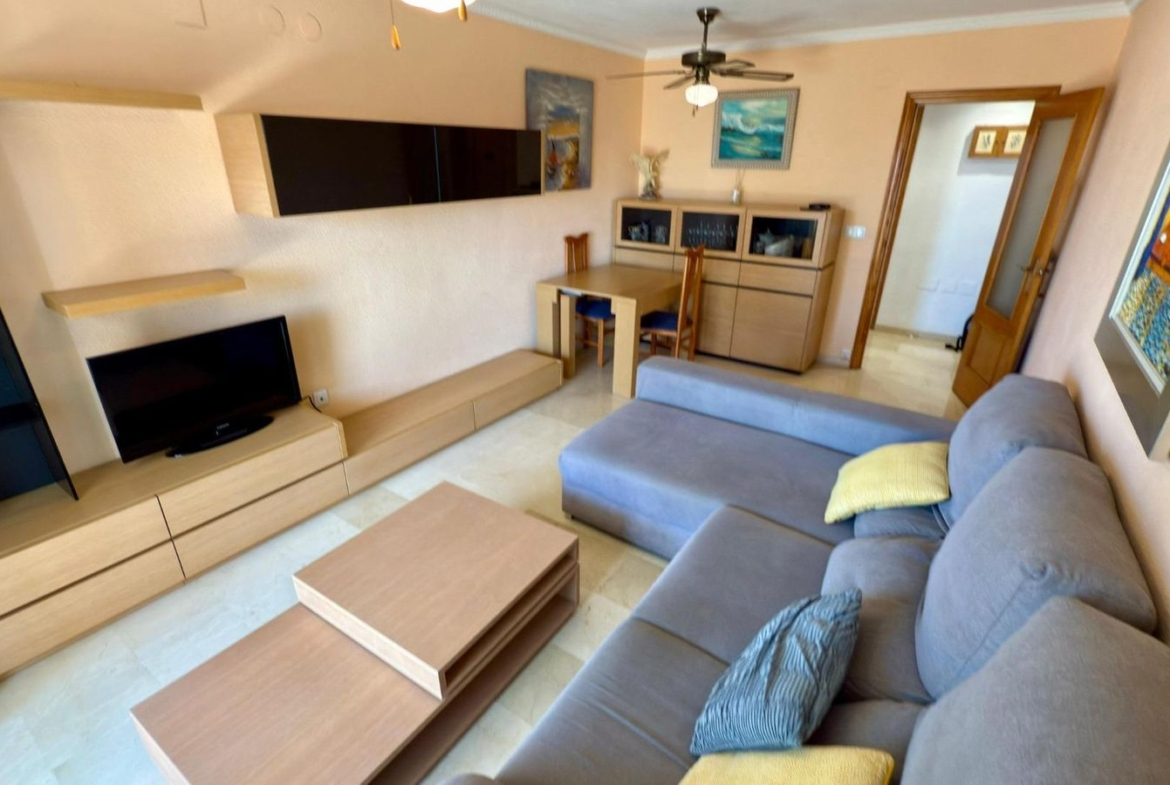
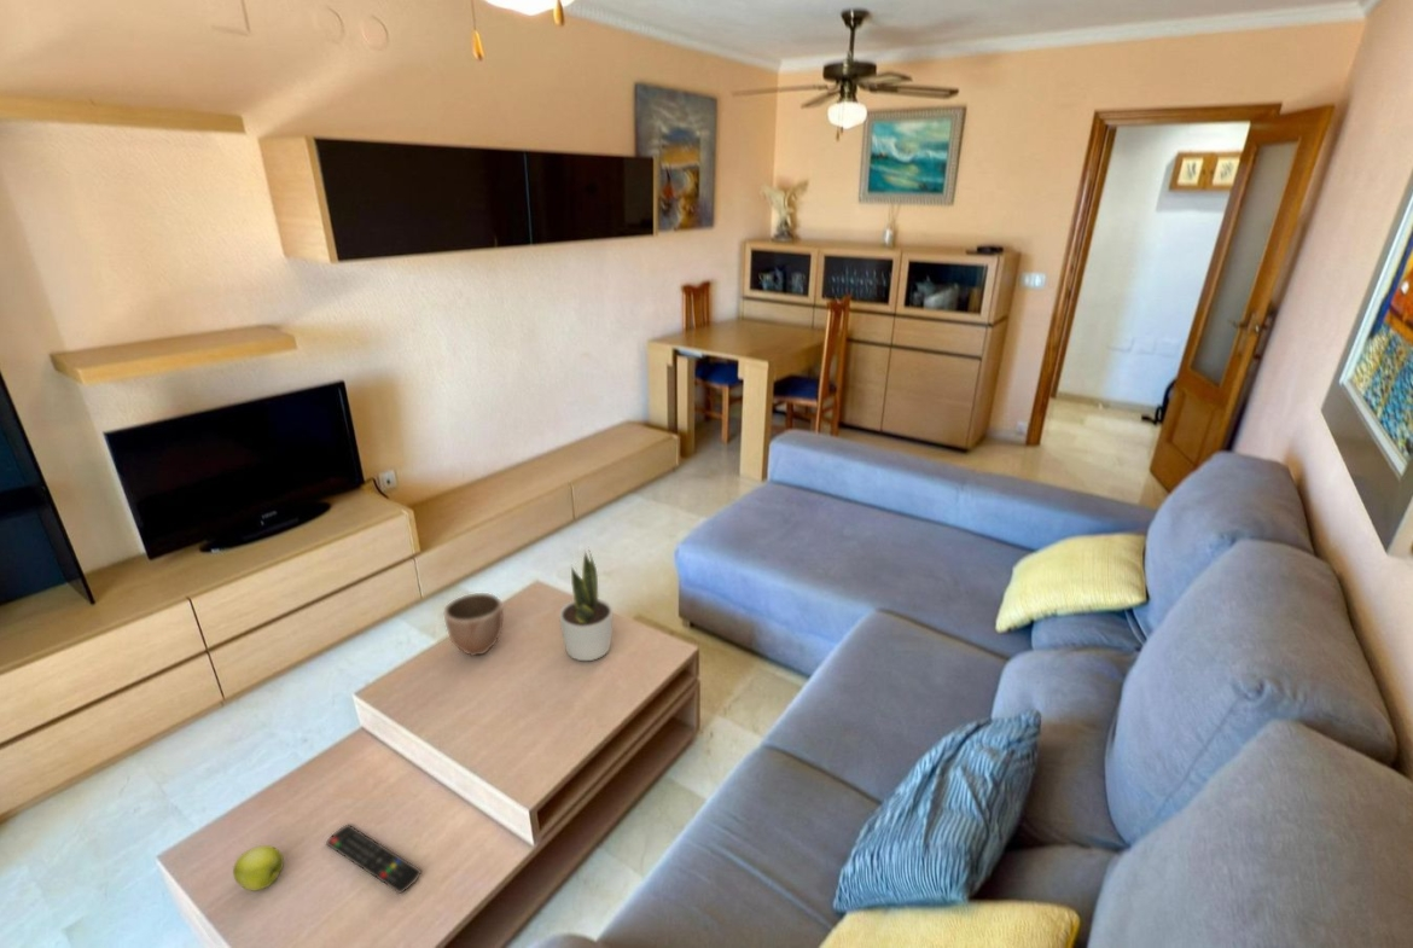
+ decorative bowl [442,592,504,657]
+ apple [232,844,285,892]
+ potted plant [558,547,614,662]
+ remote control [325,822,423,895]
